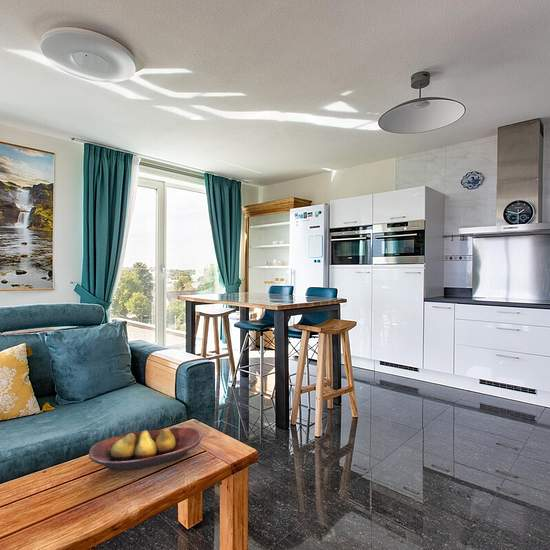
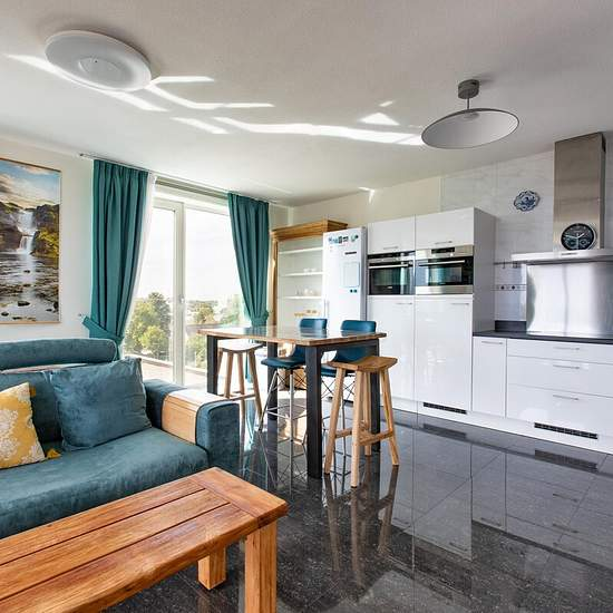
- fruit bowl [88,427,203,472]
